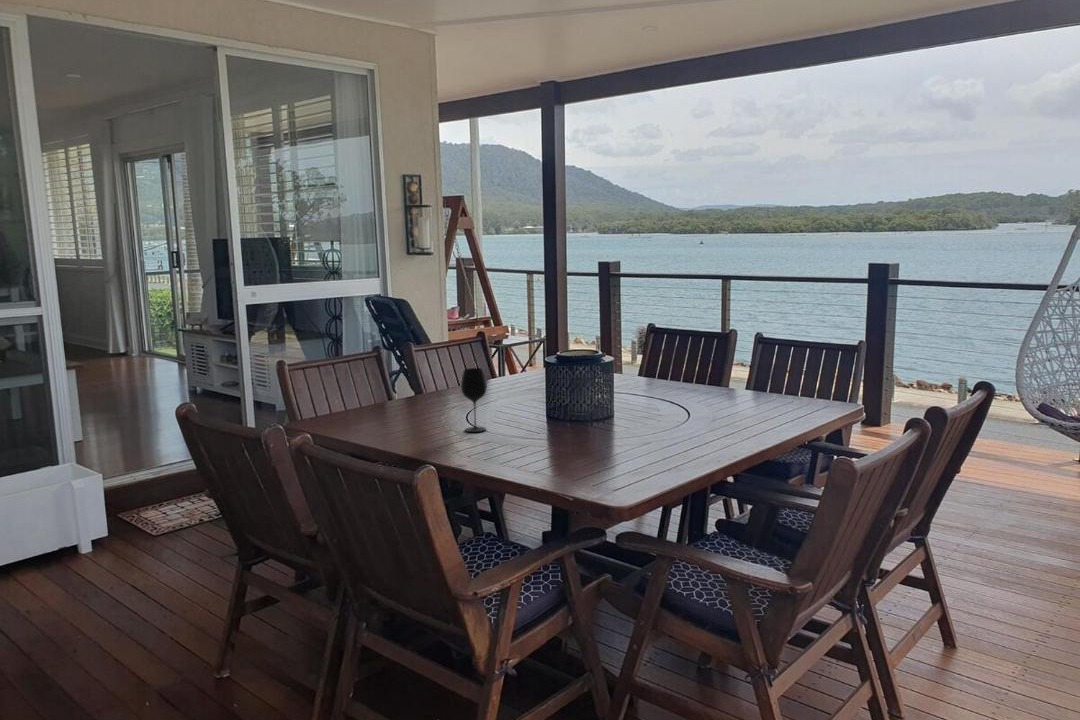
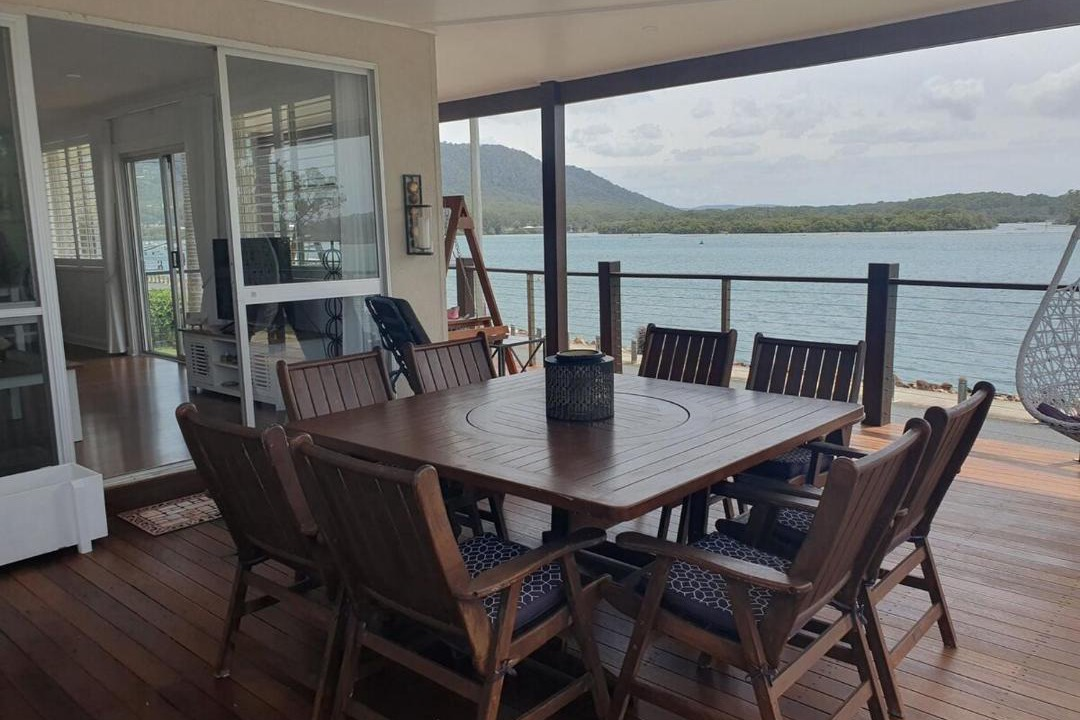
- wine glass [460,367,488,433]
